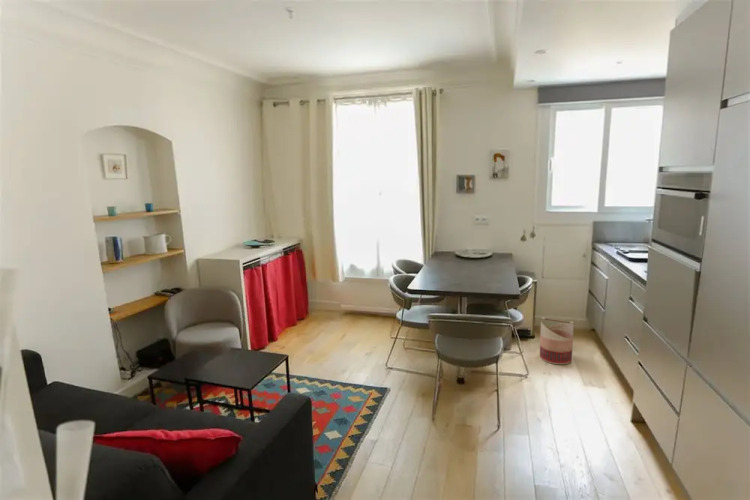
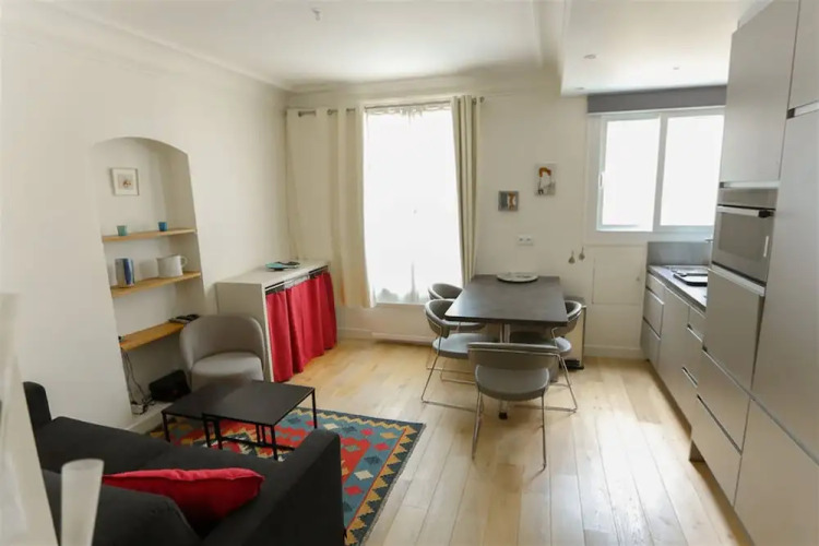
- basket [539,316,575,365]
